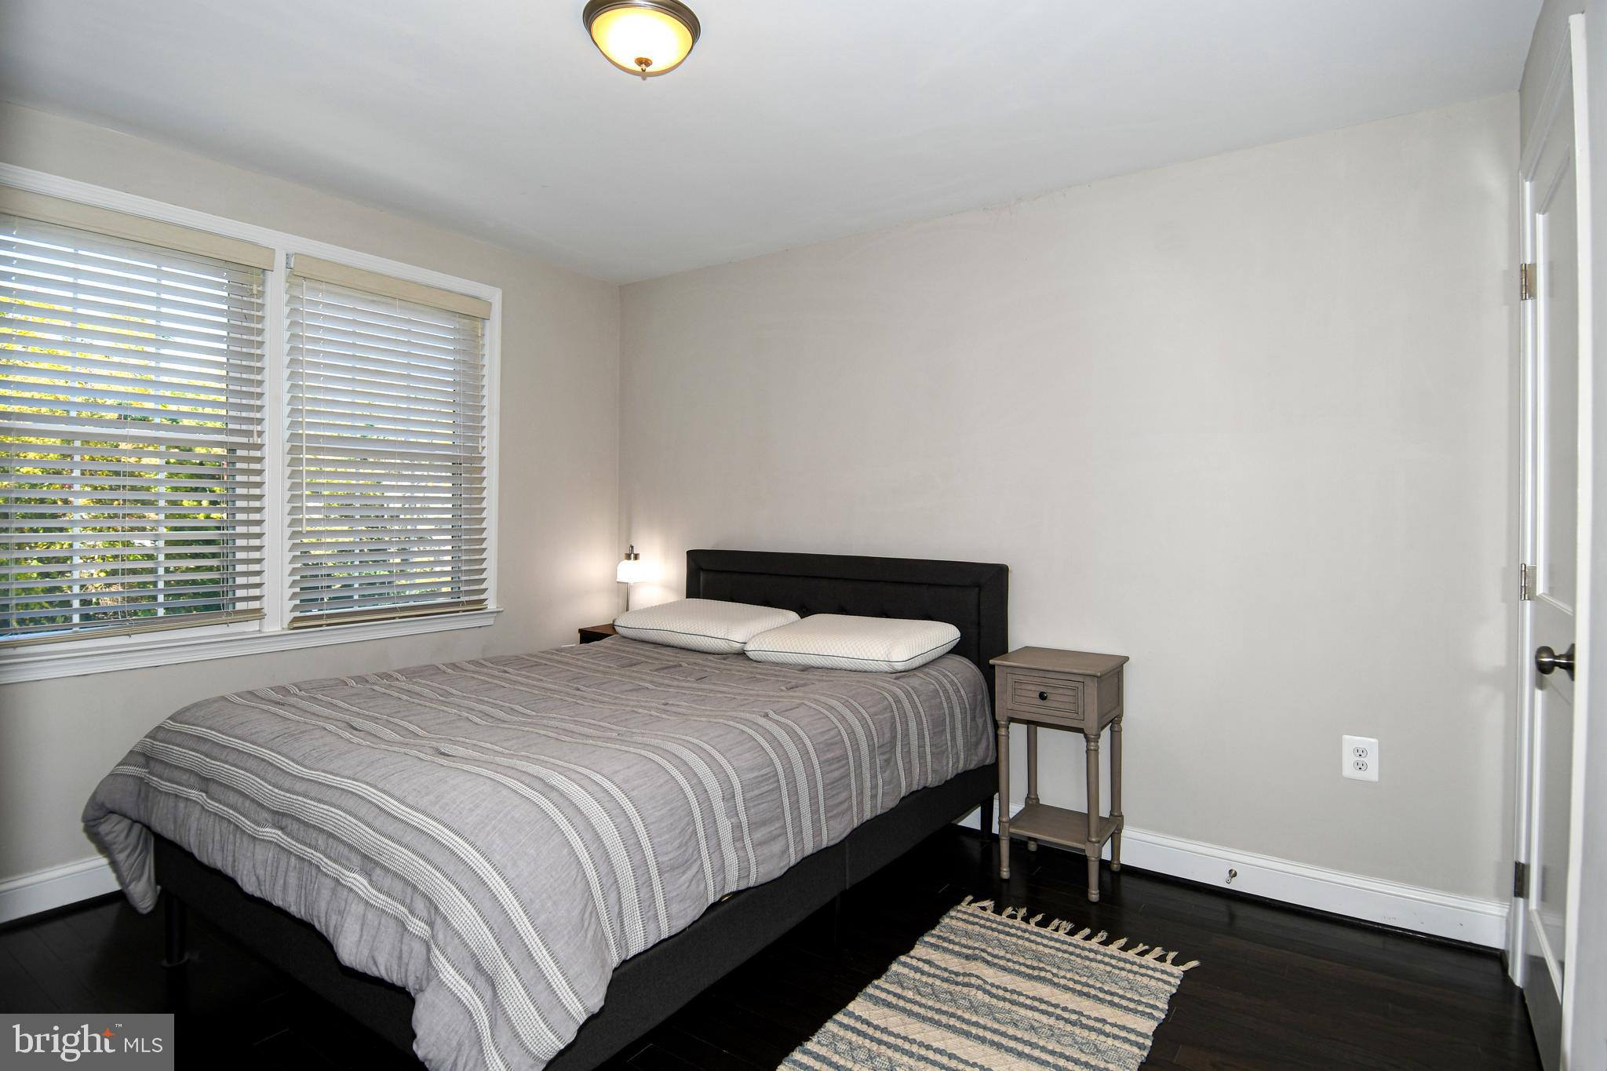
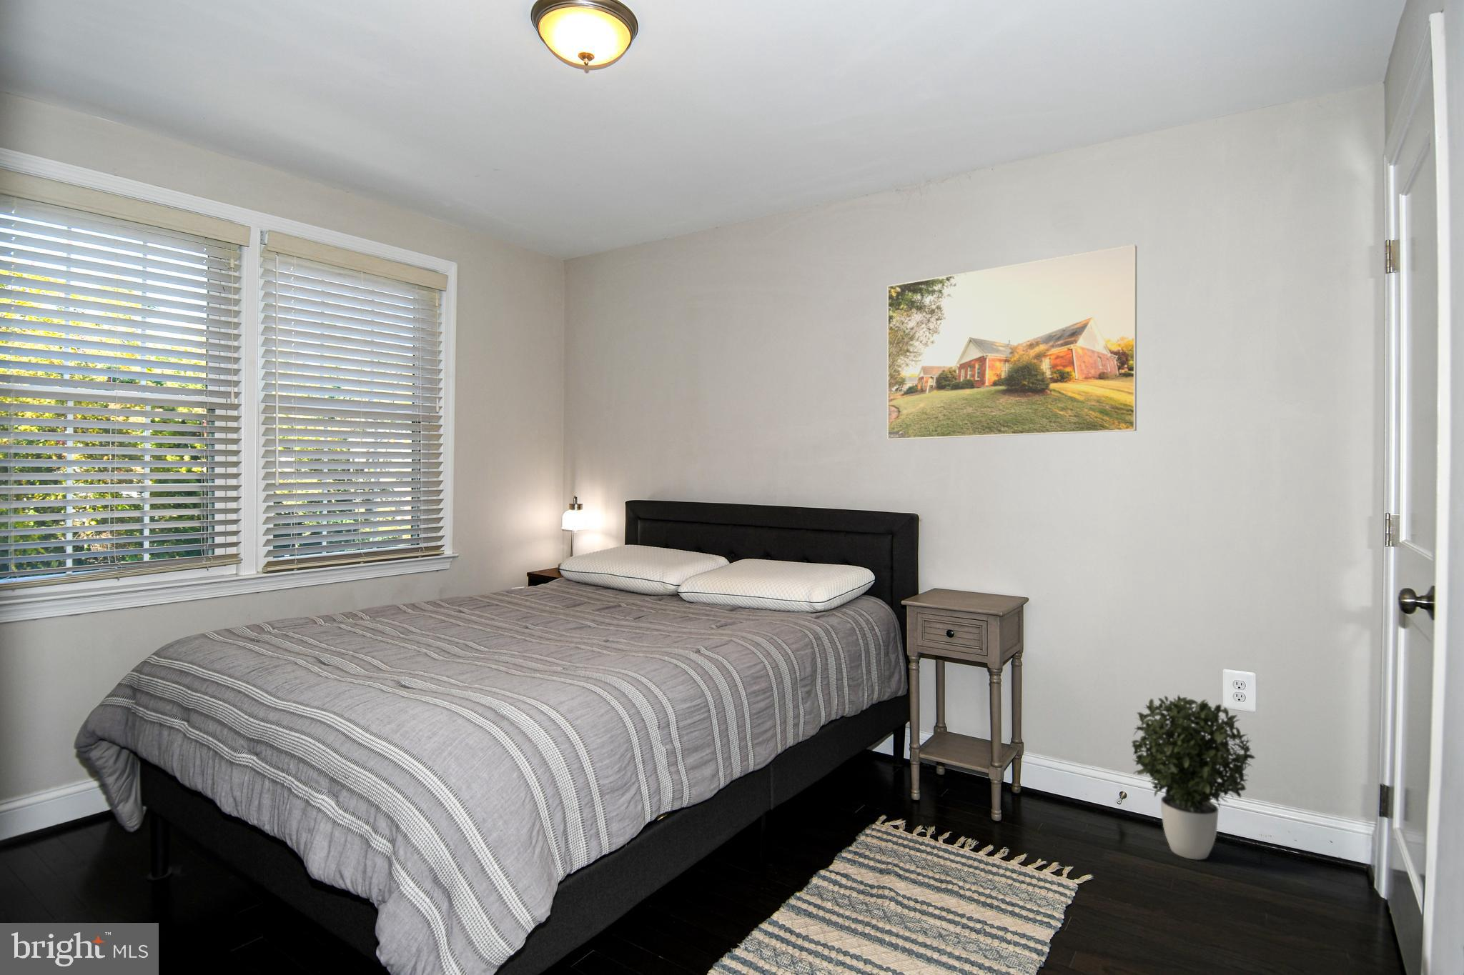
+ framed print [886,244,1137,441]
+ potted plant [1131,694,1257,861]
